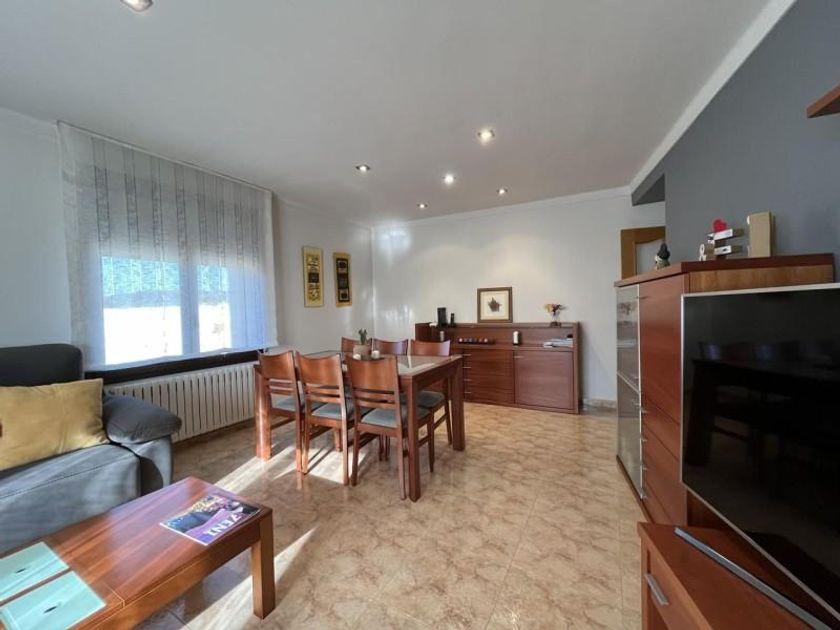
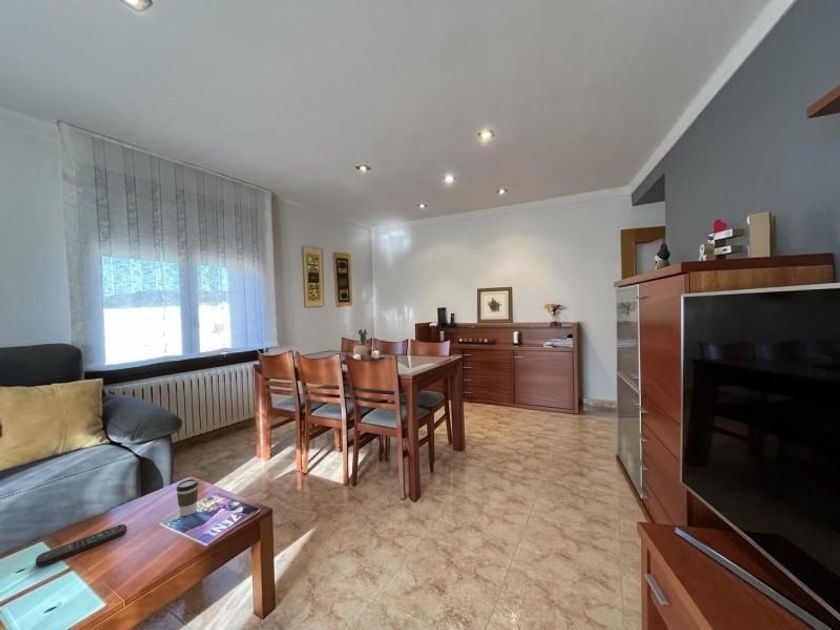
+ coffee cup [175,478,199,517]
+ remote control [35,523,128,568]
